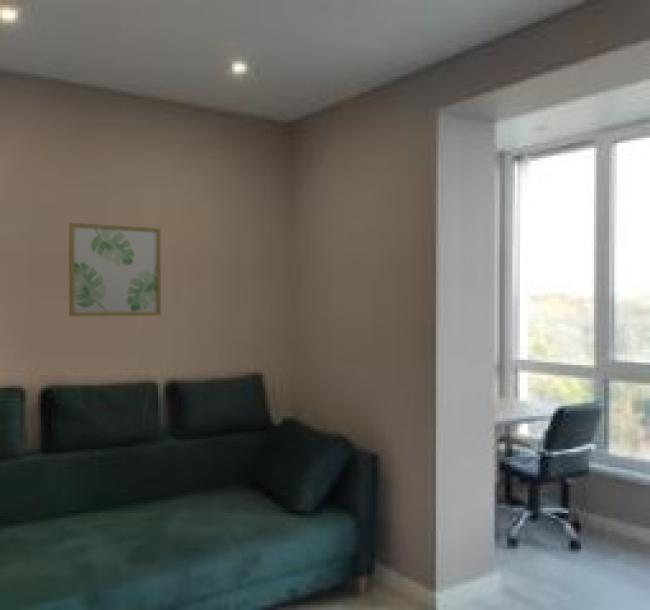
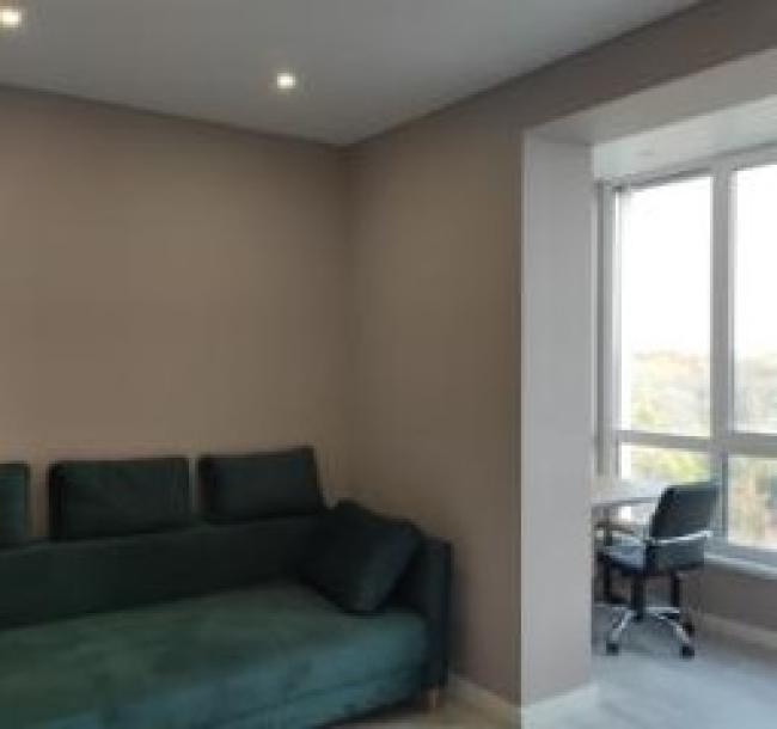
- wall art [68,222,162,317]
